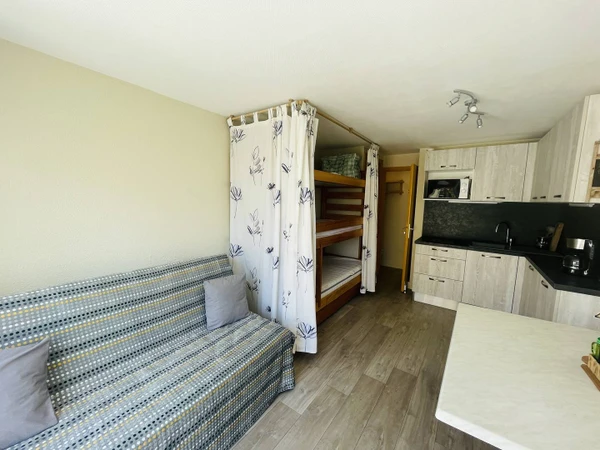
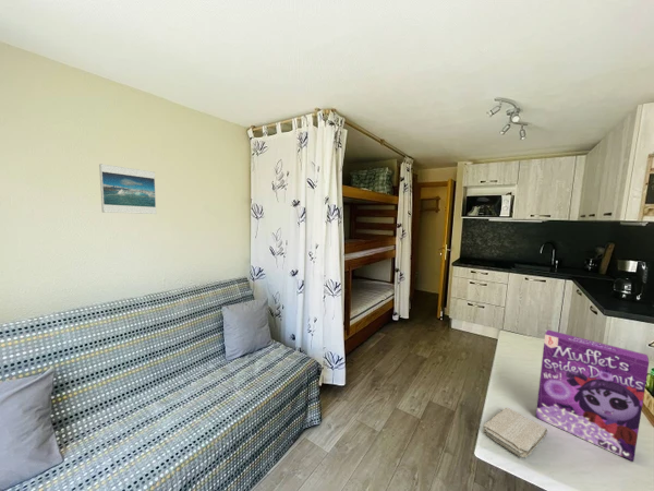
+ cereal box [535,328,650,463]
+ washcloth [482,407,548,458]
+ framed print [98,163,157,215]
